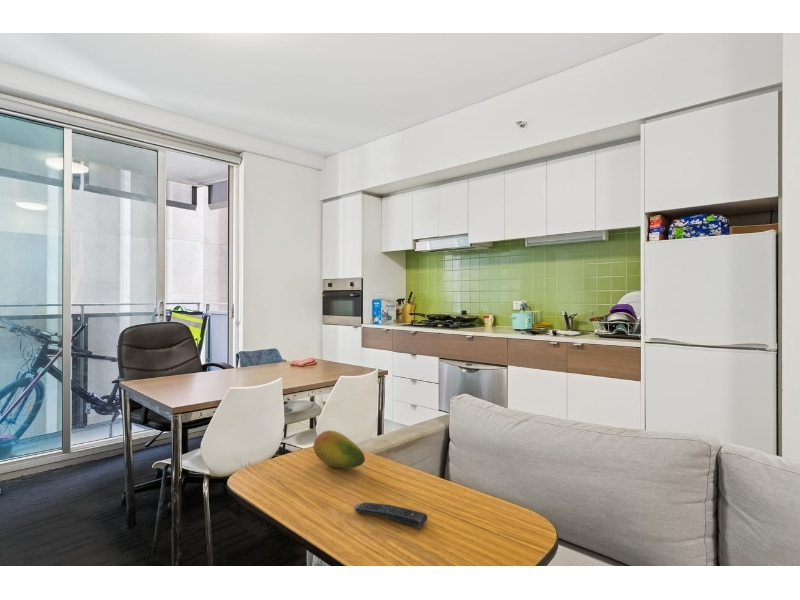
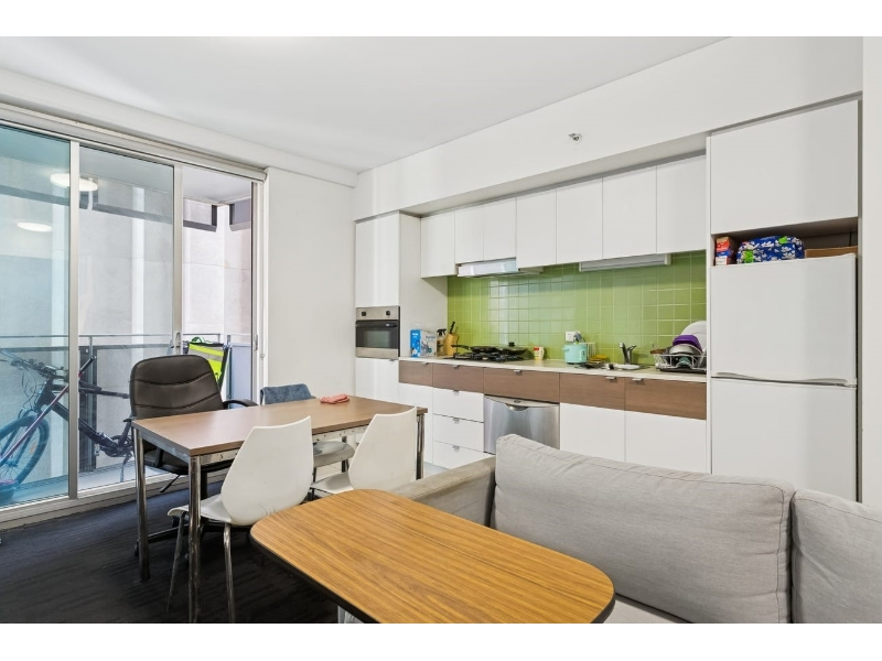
- remote control [353,501,429,529]
- fruit [312,429,366,469]
